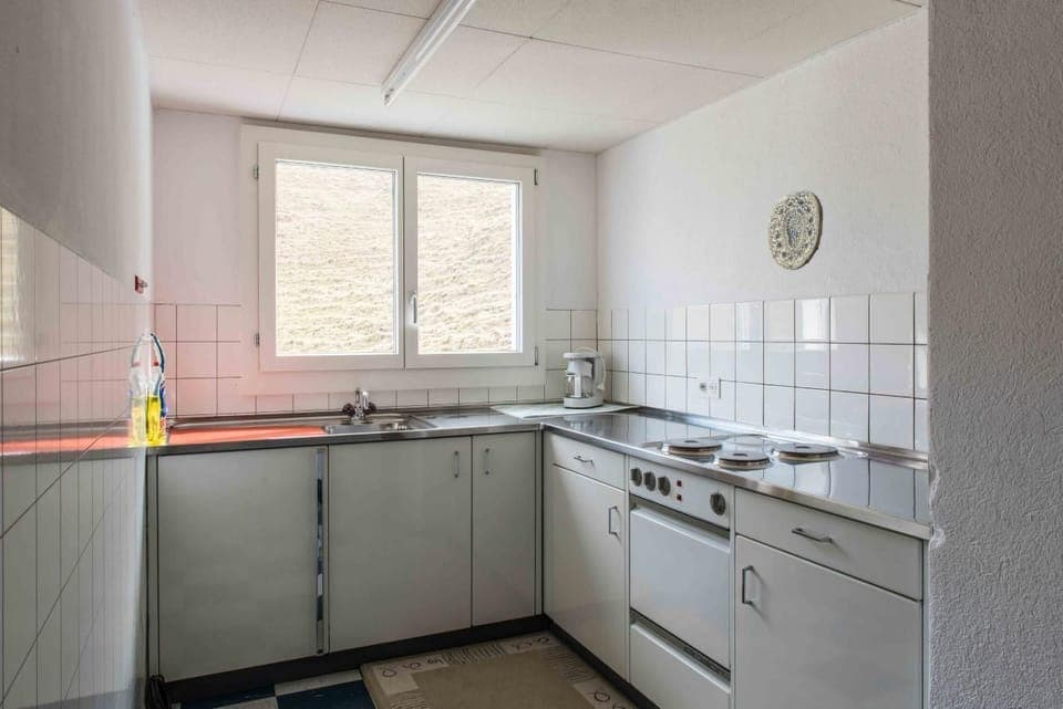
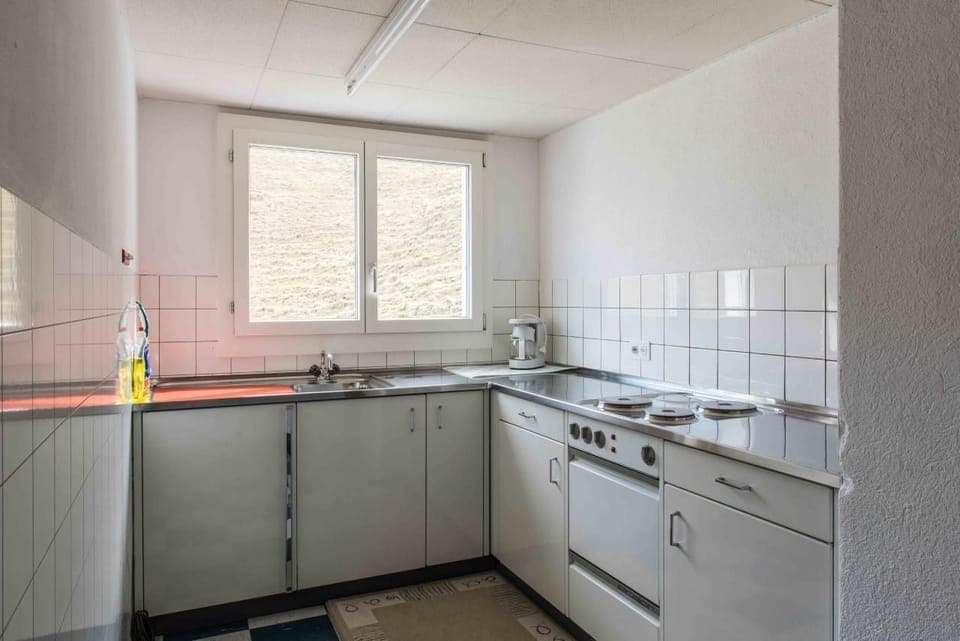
- decorative plate [767,189,824,271]
